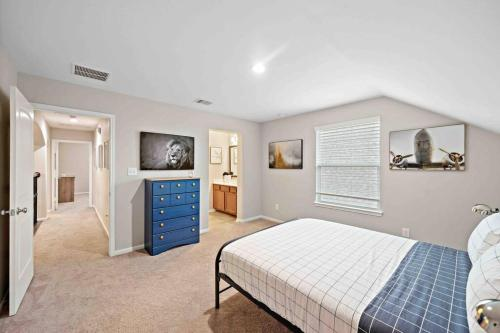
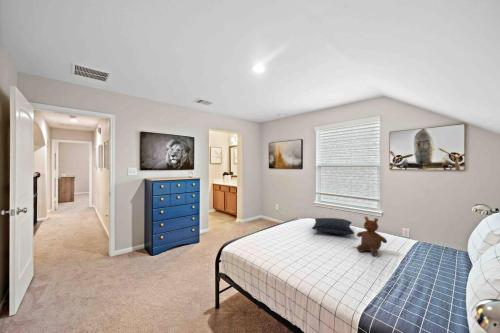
+ teddy bear [356,216,388,257]
+ pillow [311,217,355,235]
